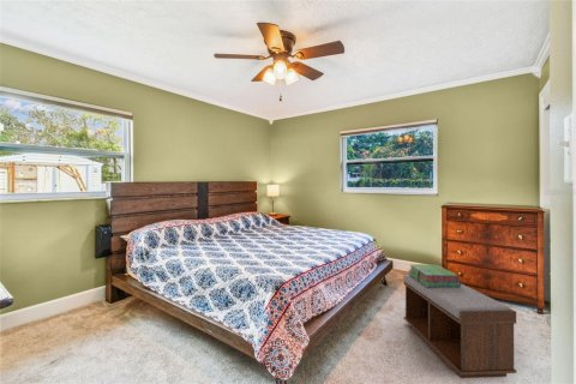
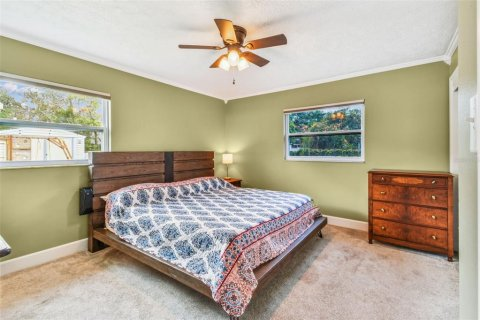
- bench [402,274,517,379]
- stack of books [407,263,462,287]
